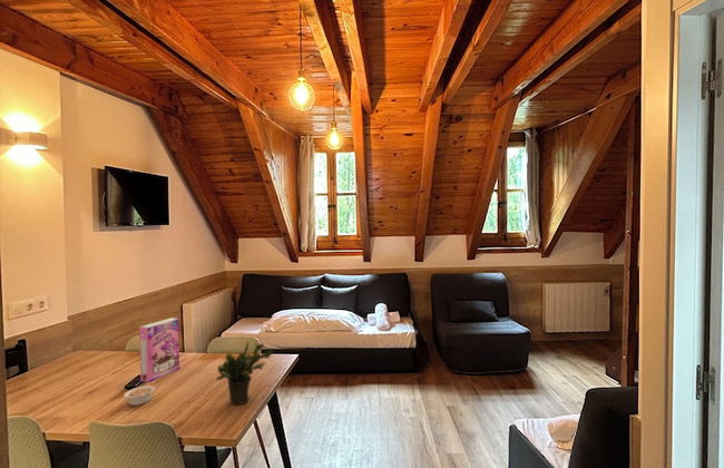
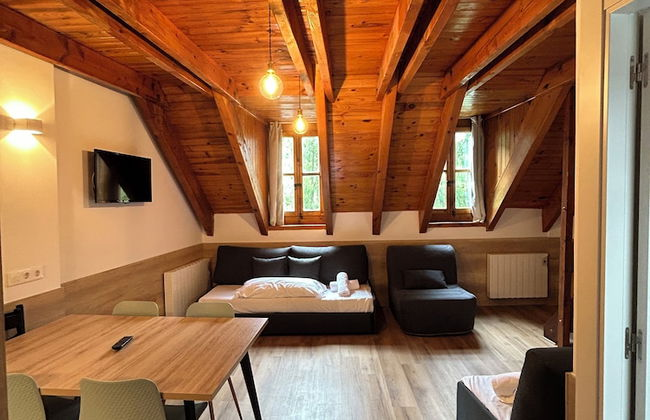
- cereal box [138,316,180,383]
- potted plant [215,340,274,406]
- legume [123,383,162,407]
